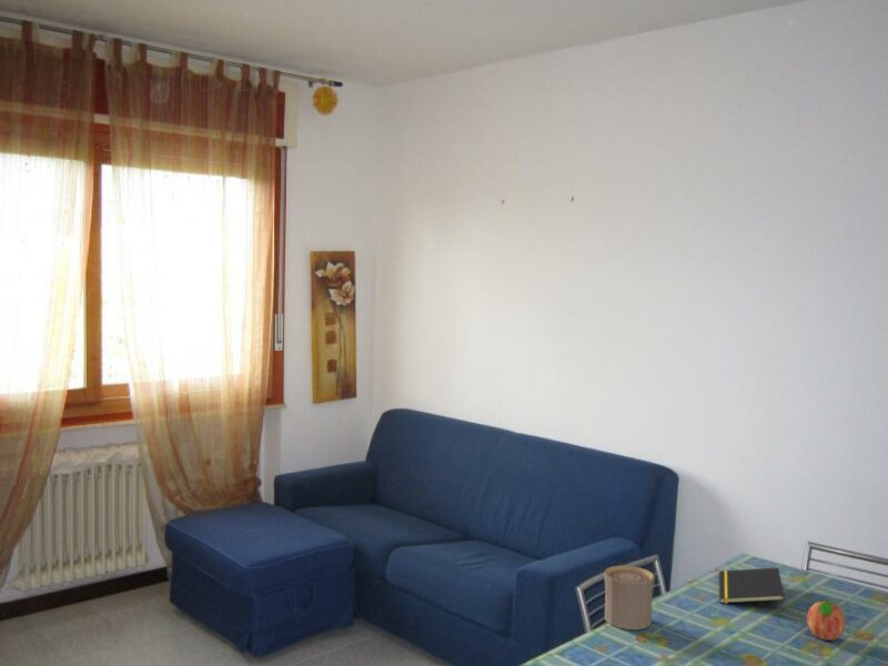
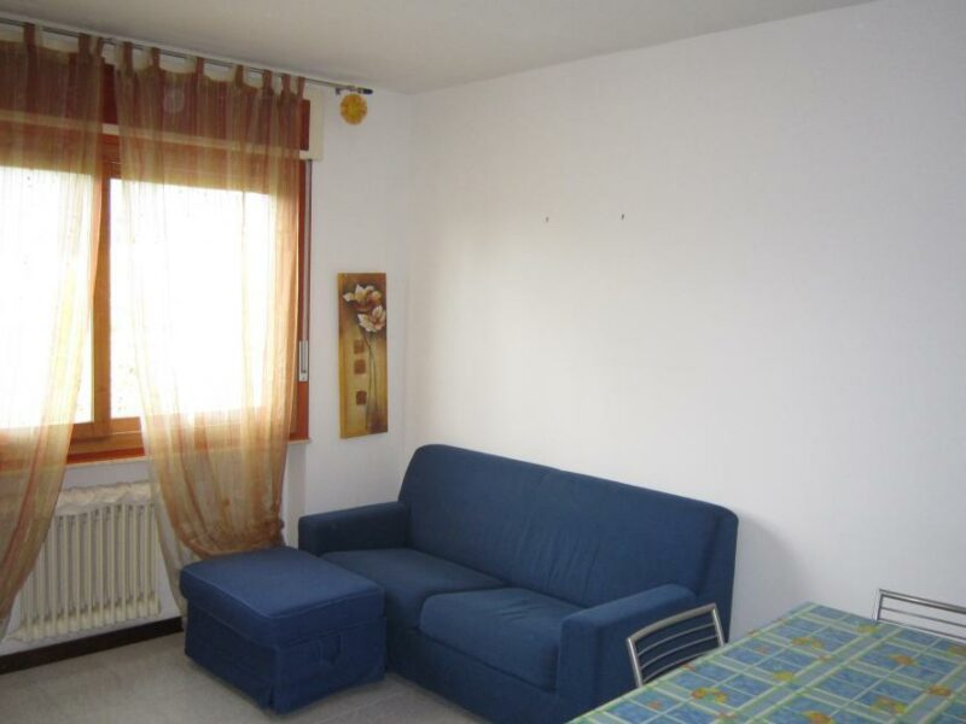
- fruit [806,597,846,642]
- notepad [718,566,786,605]
- cup [603,564,656,630]
